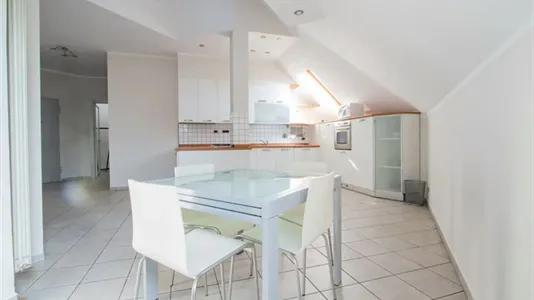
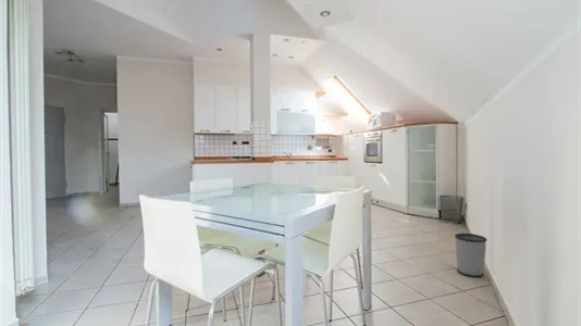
+ wastebasket [454,233,487,278]
